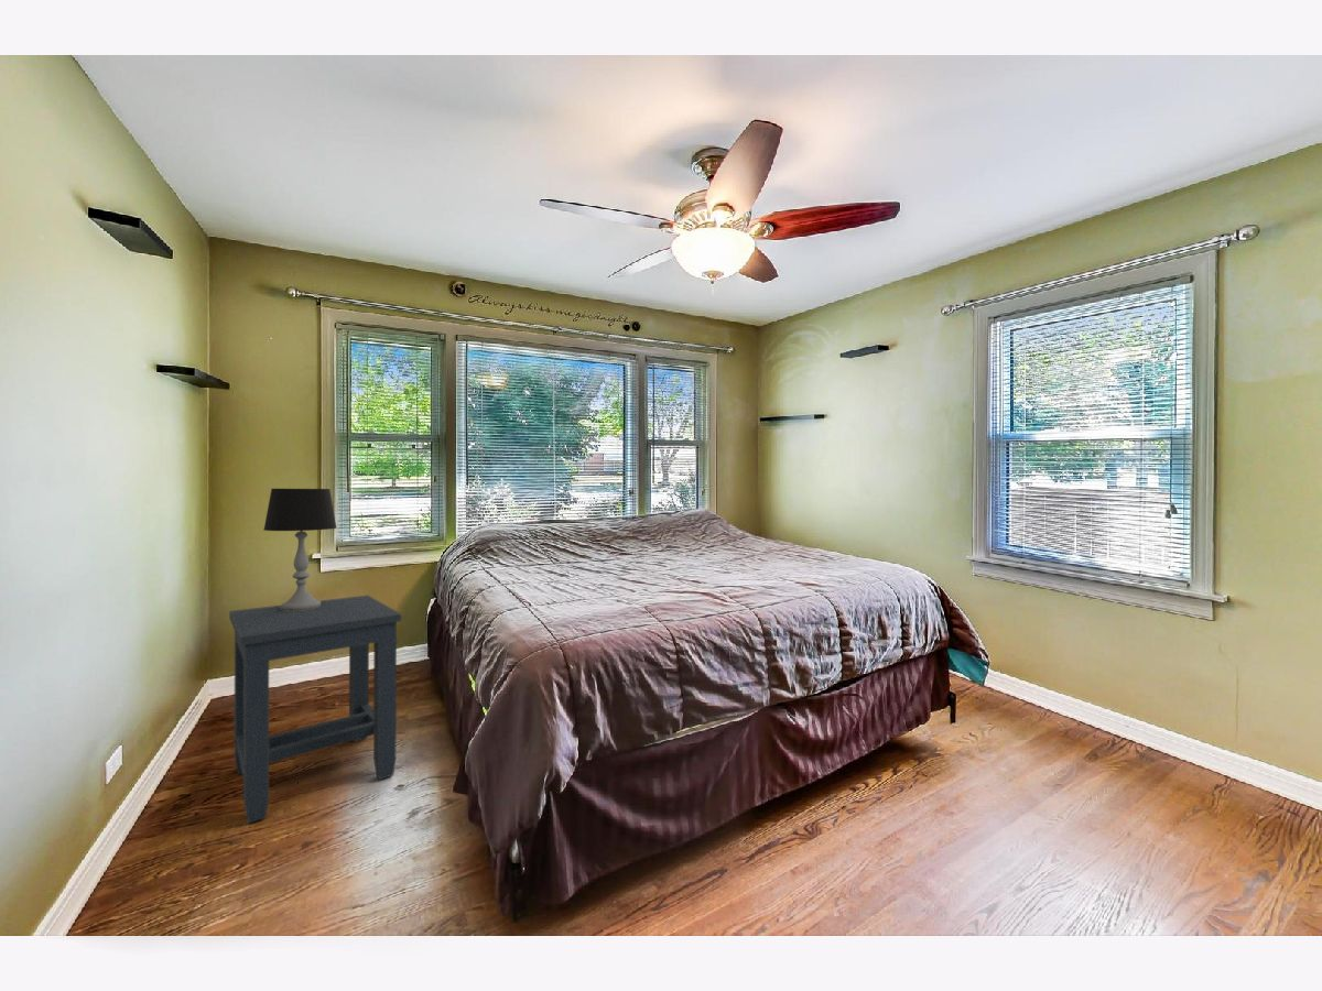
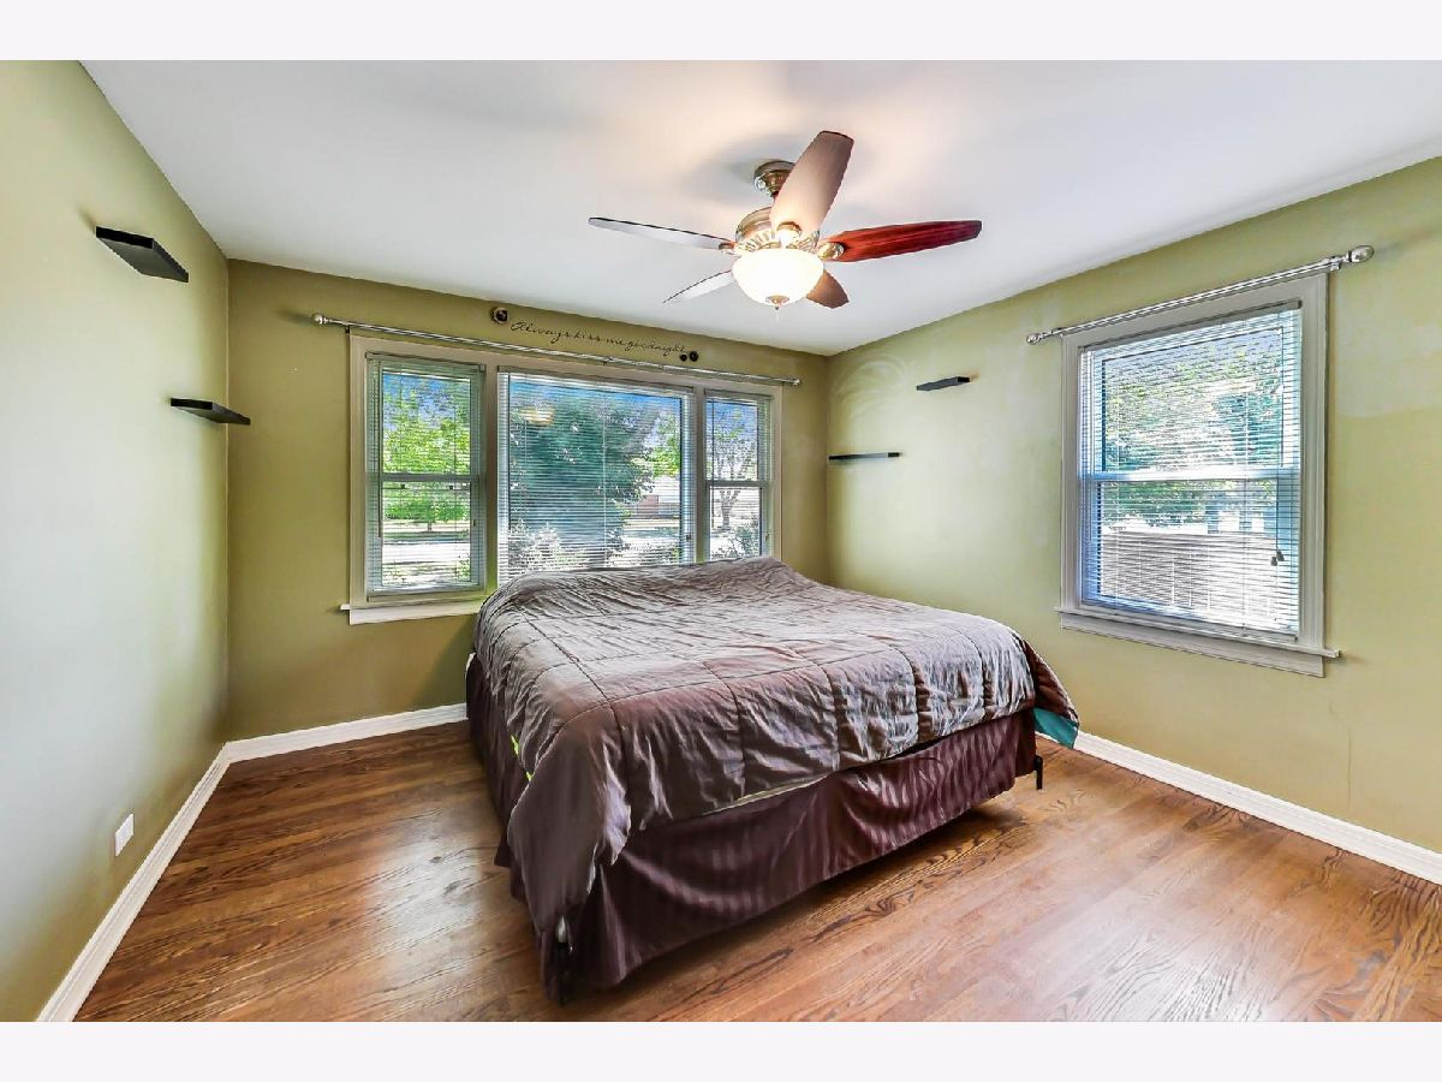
- table lamp [262,488,338,611]
- side table [228,595,402,825]
